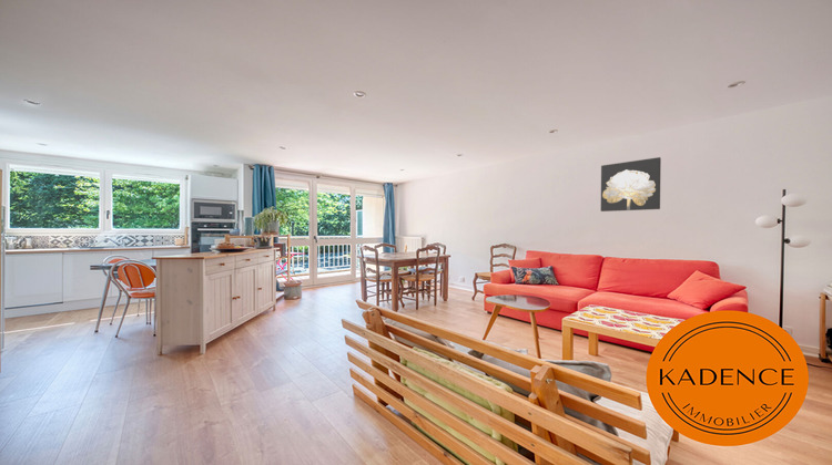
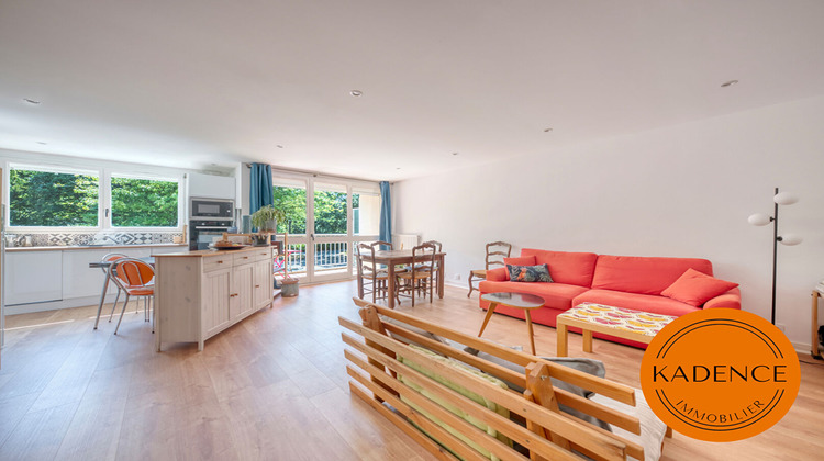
- wall art [600,156,662,213]
